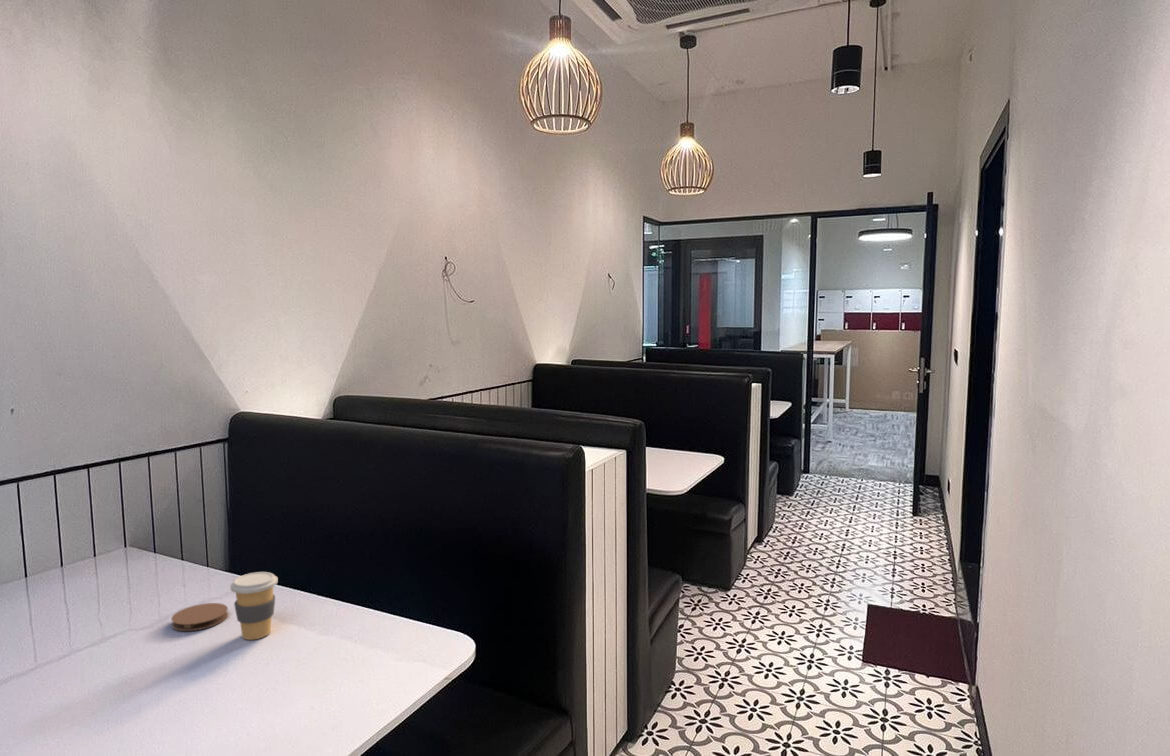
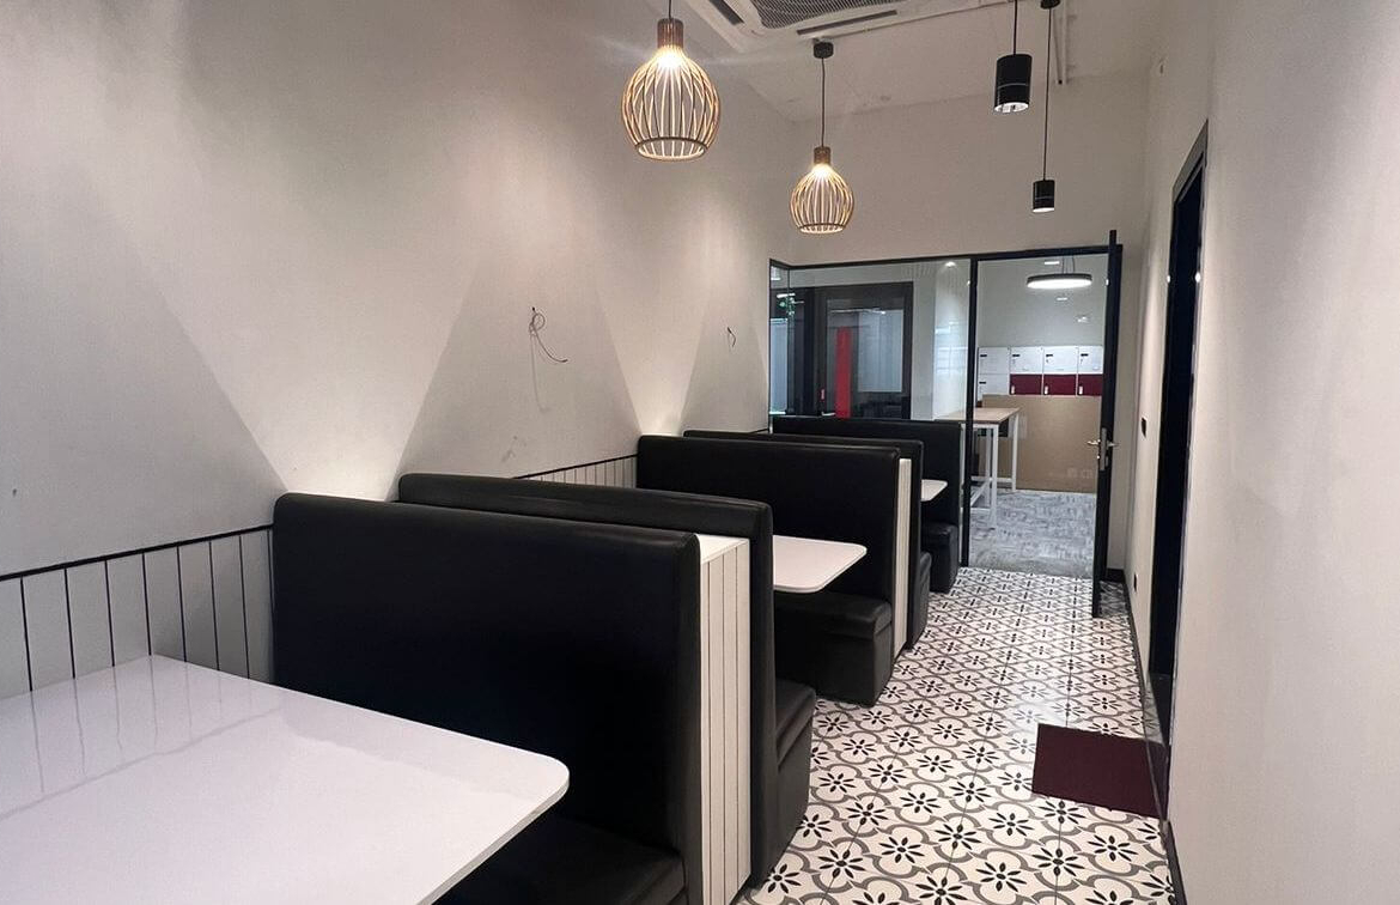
- coaster [170,602,229,632]
- coffee cup [229,571,279,641]
